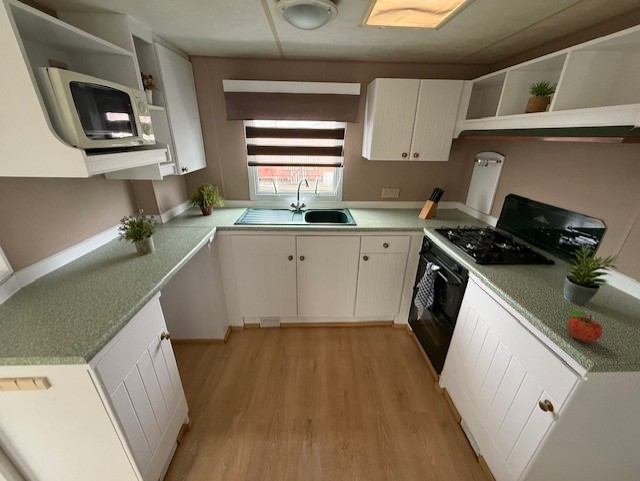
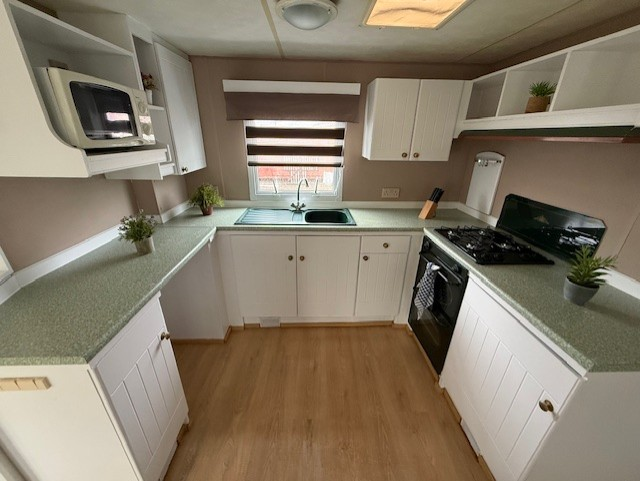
- fruit [567,308,603,344]
